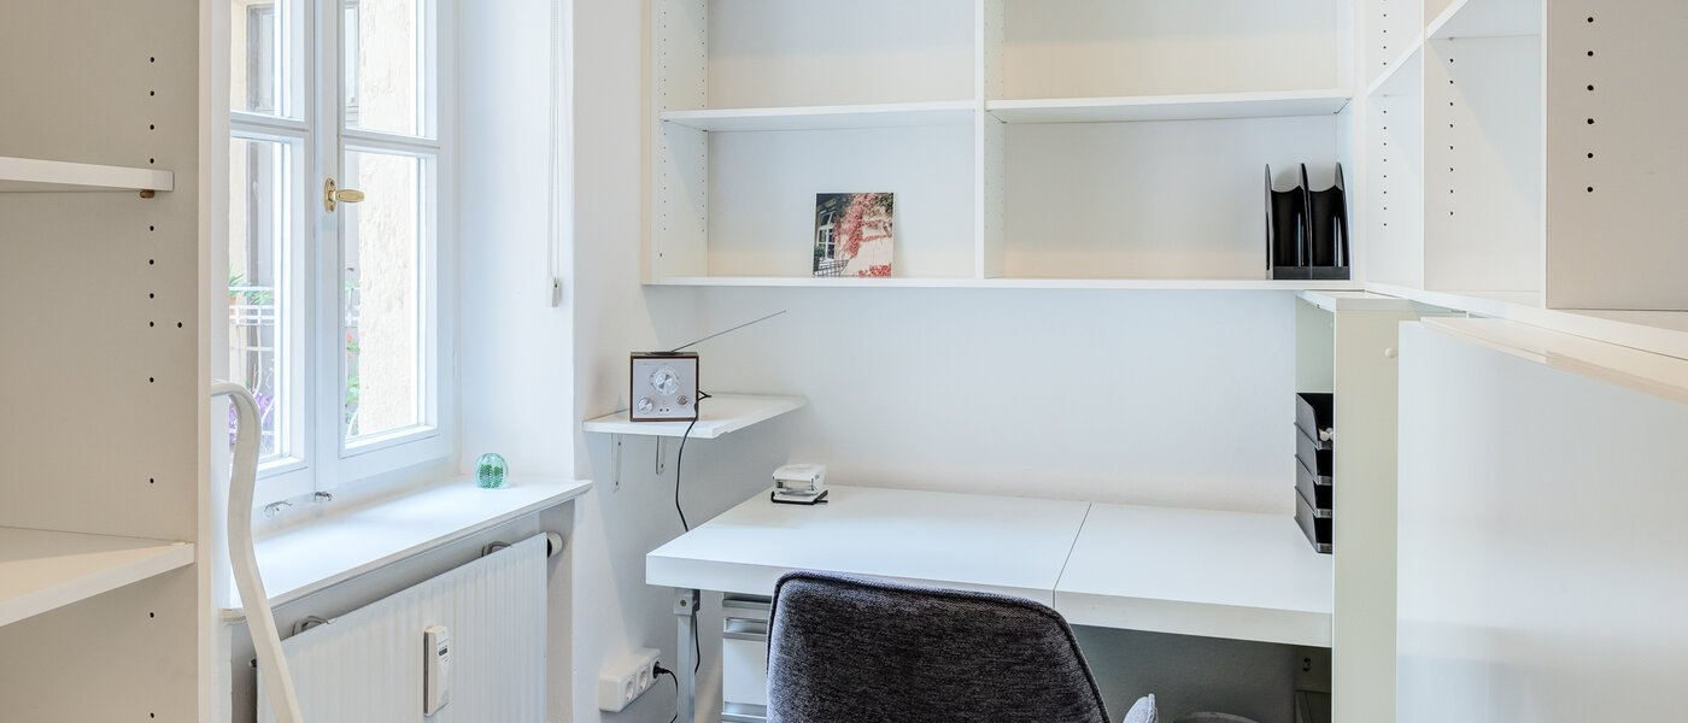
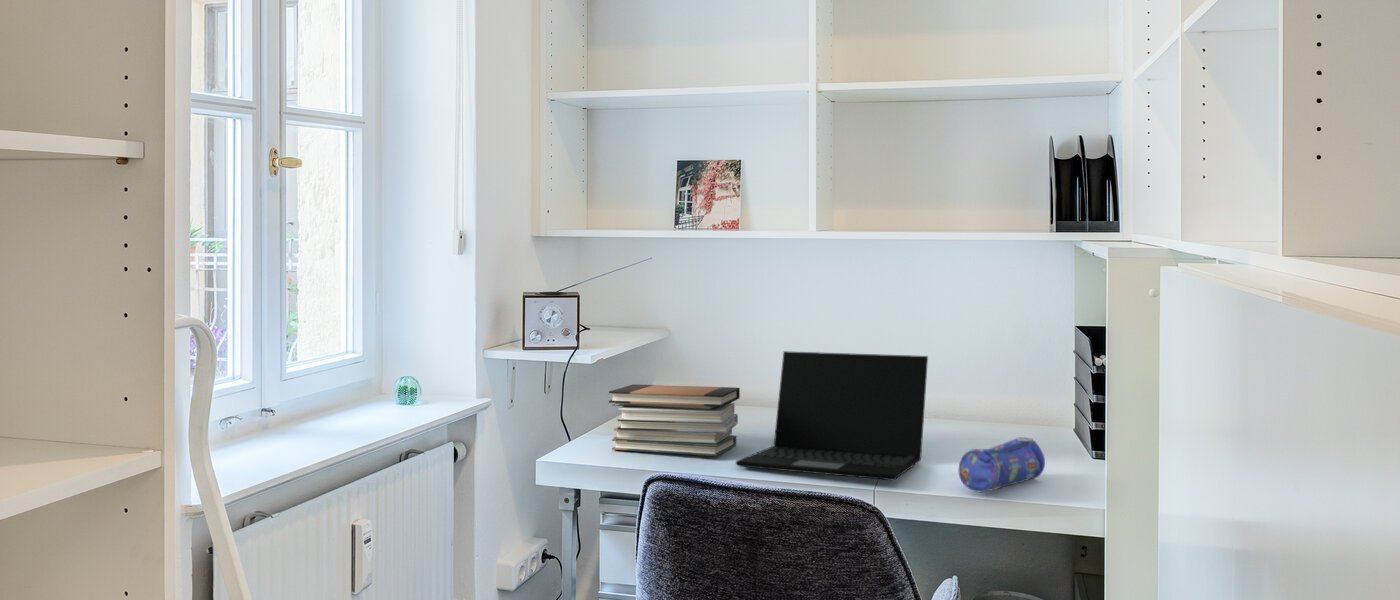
+ laptop [735,350,929,481]
+ pencil case [957,436,1046,493]
+ book stack [608,383,741,457]
